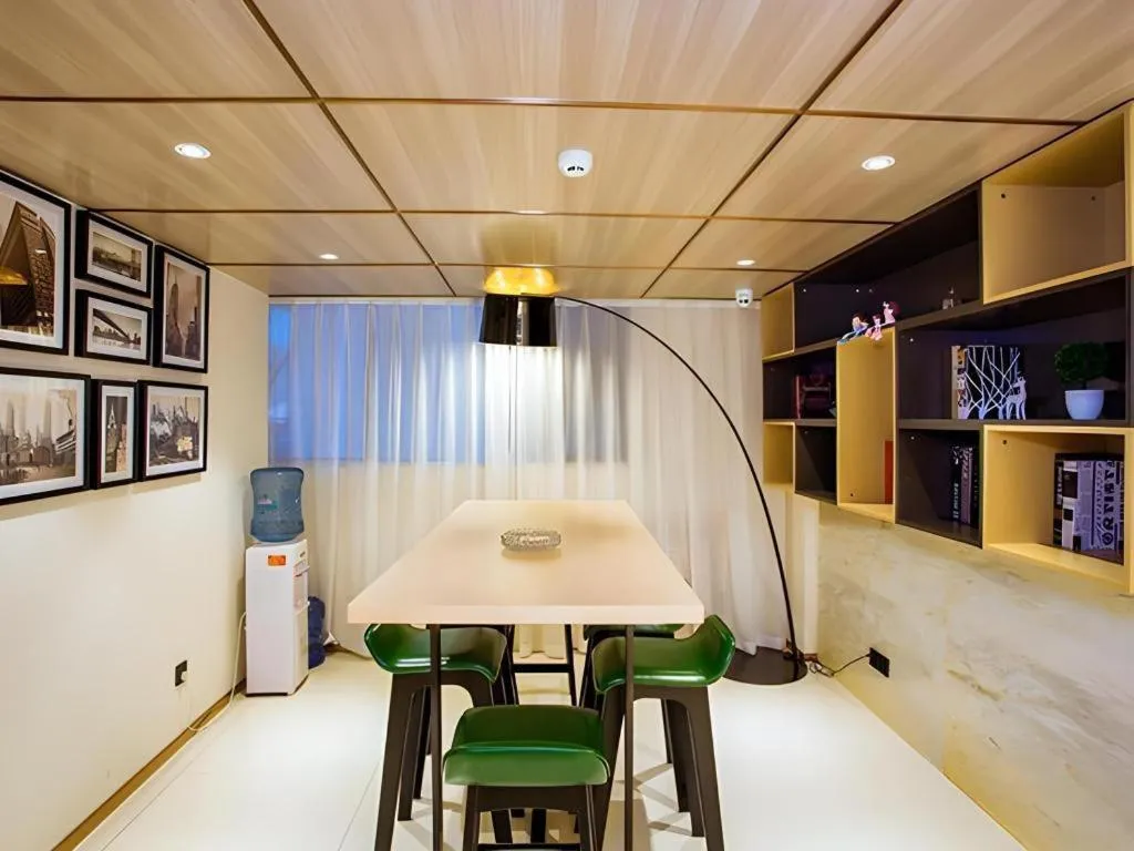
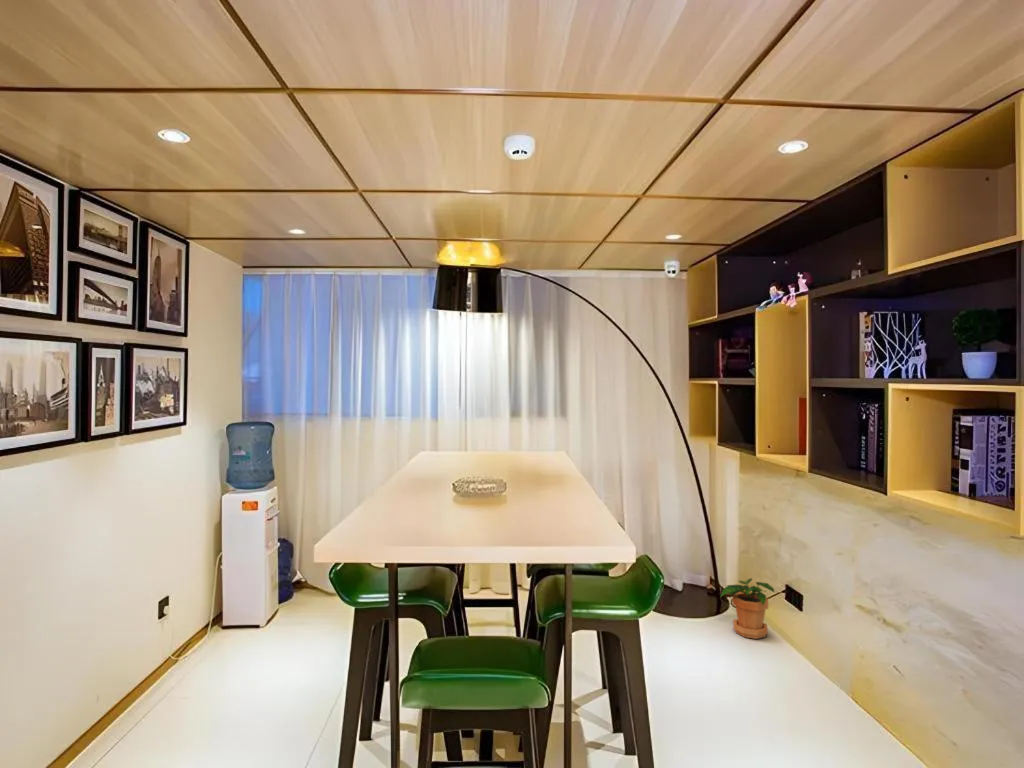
+ potted plant [719,577,776,640]
